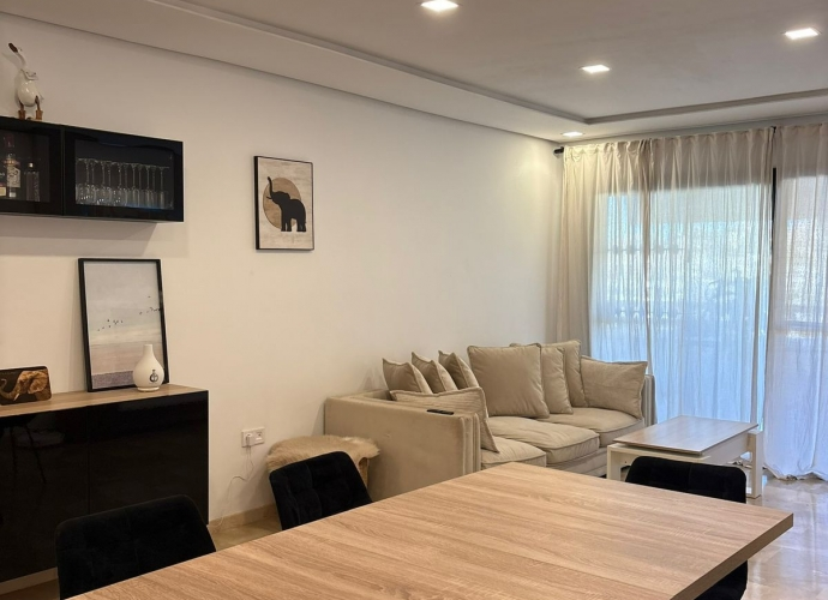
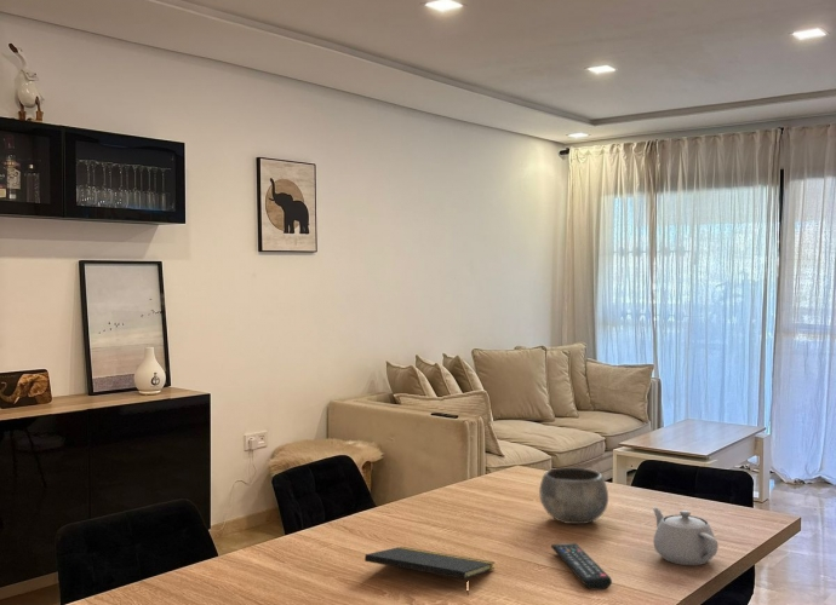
+ bowl [538,467,609,525]
+ notepad [363,546,496,597]
+ remote control [550,542,613,590]
+ teapot [652,506,720,566]
